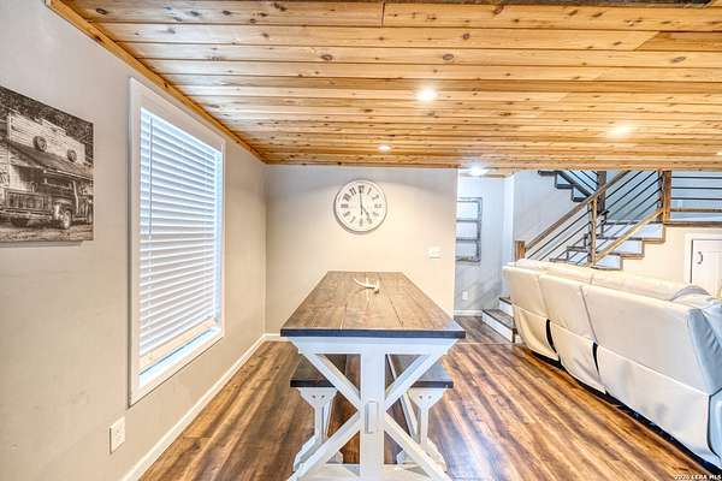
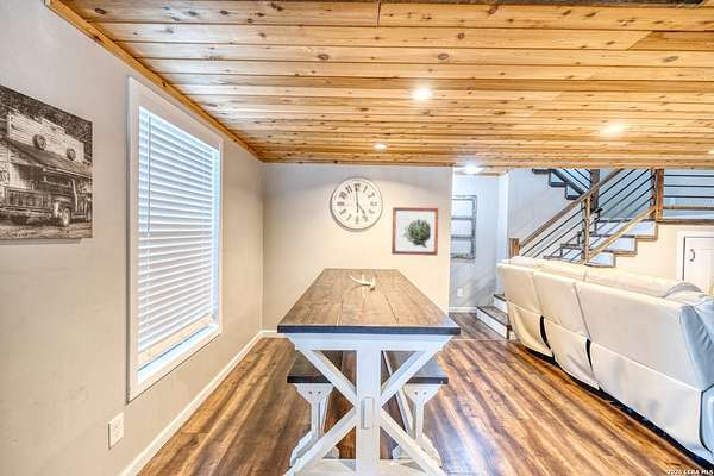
+ wall art [390,206,439,256]
